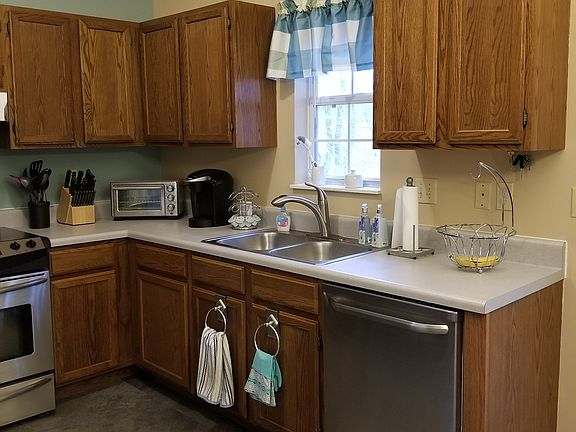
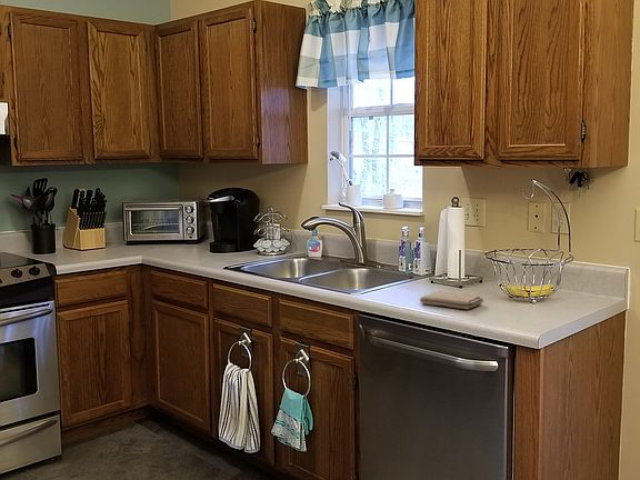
+ washcloth [419,290,484,310]
